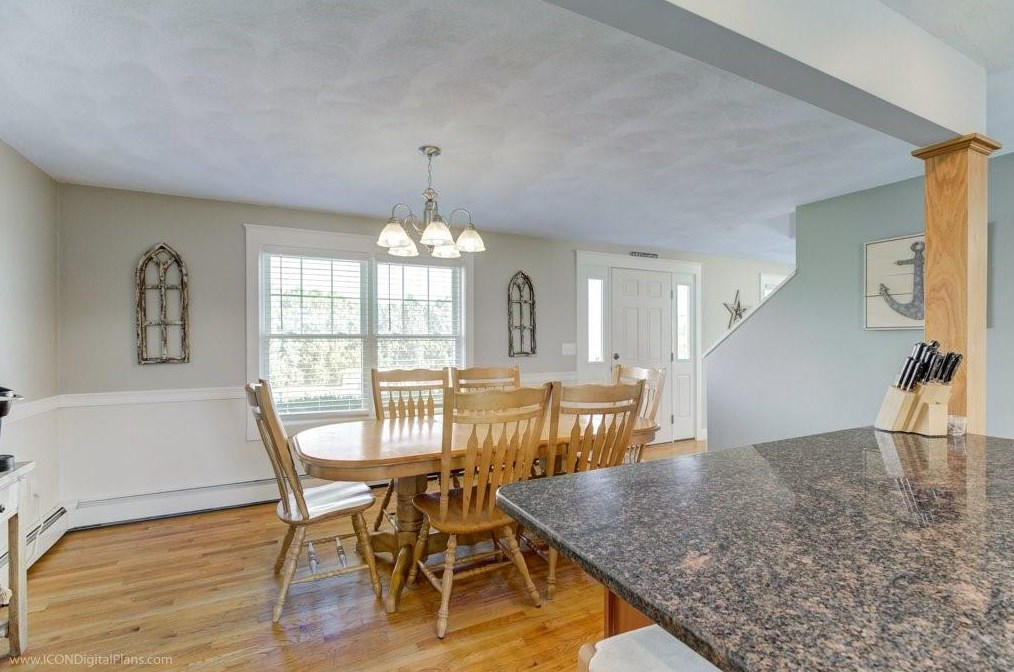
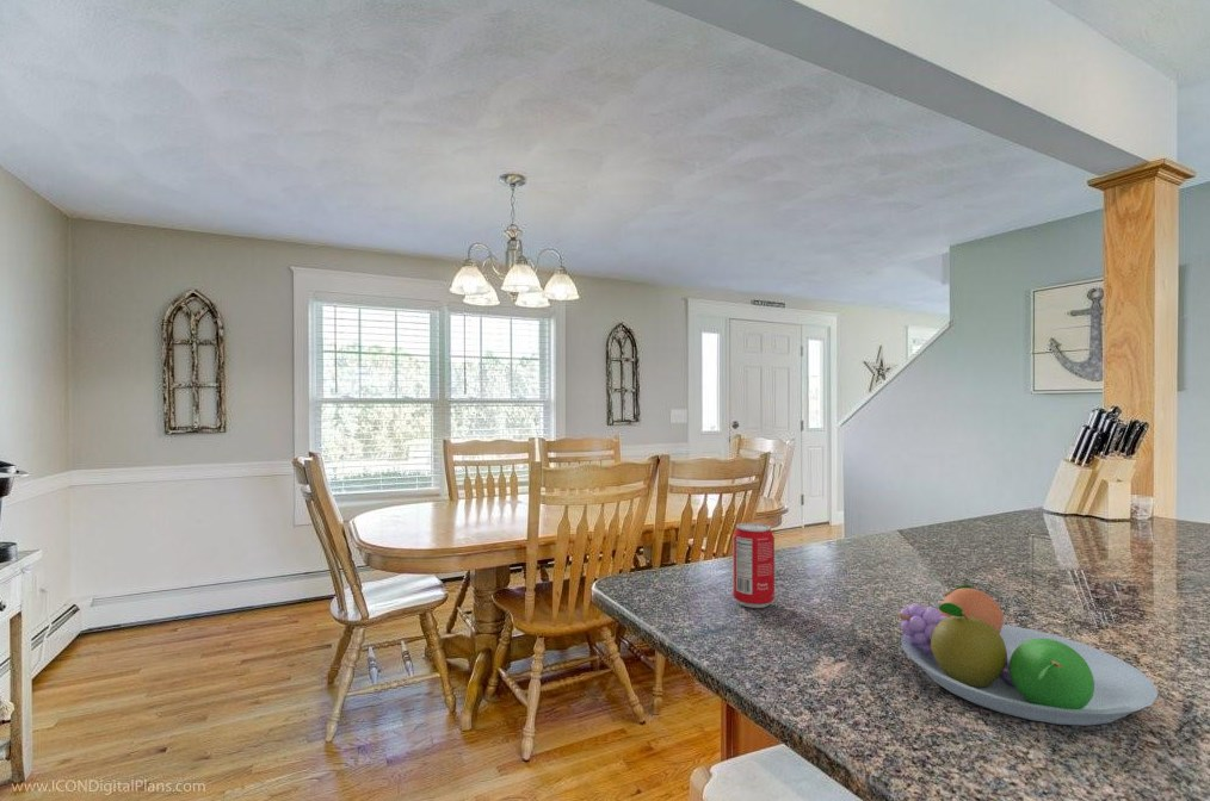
+ fruit bowl [897,584,1159,727]
+ beverage can [731,522,776,609]
